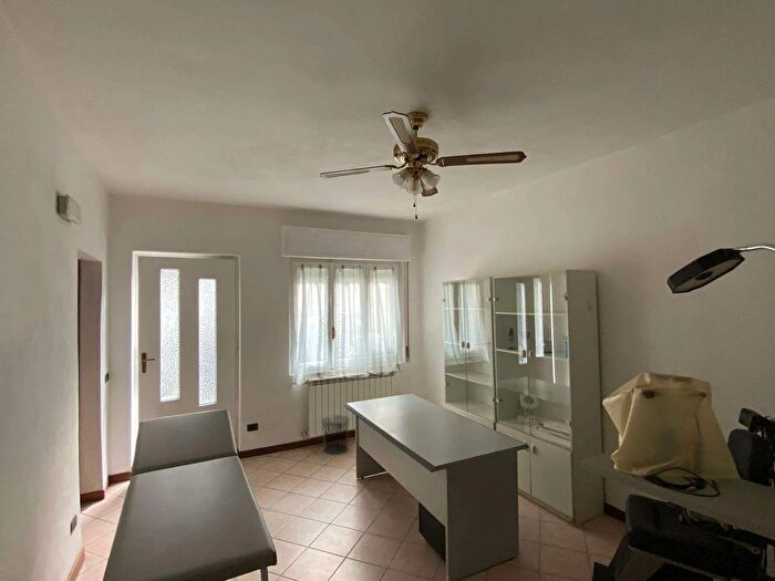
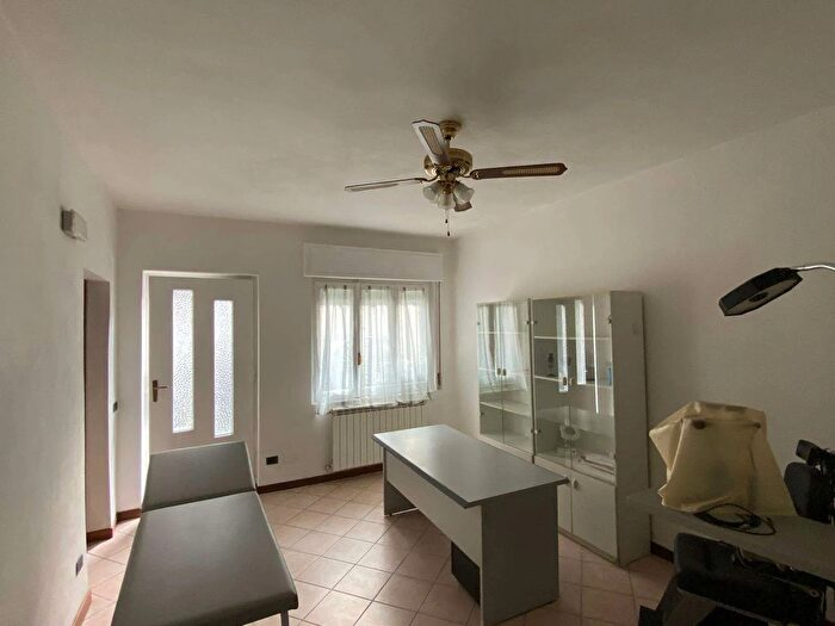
- waste bin [320,415,351,455]
